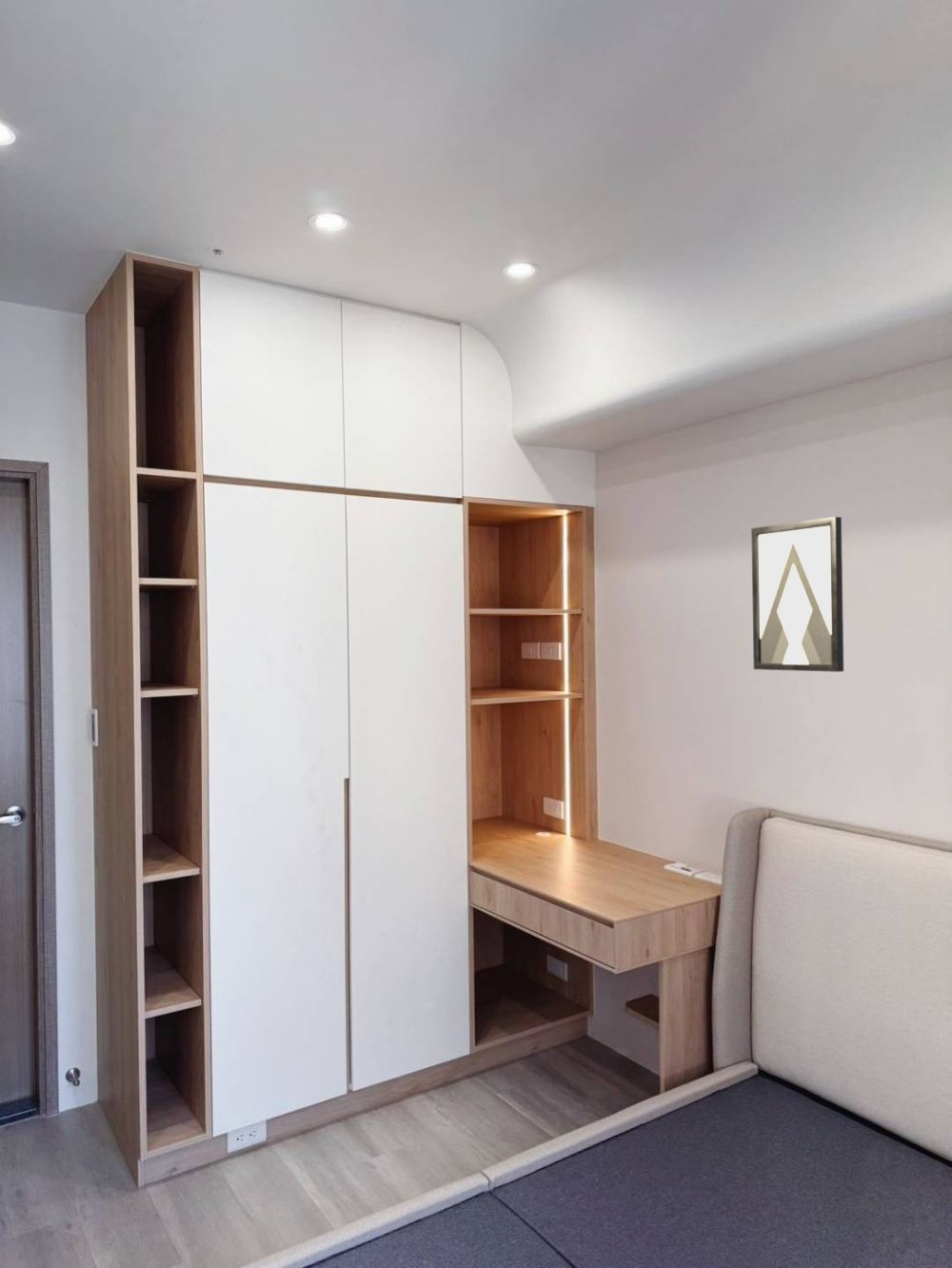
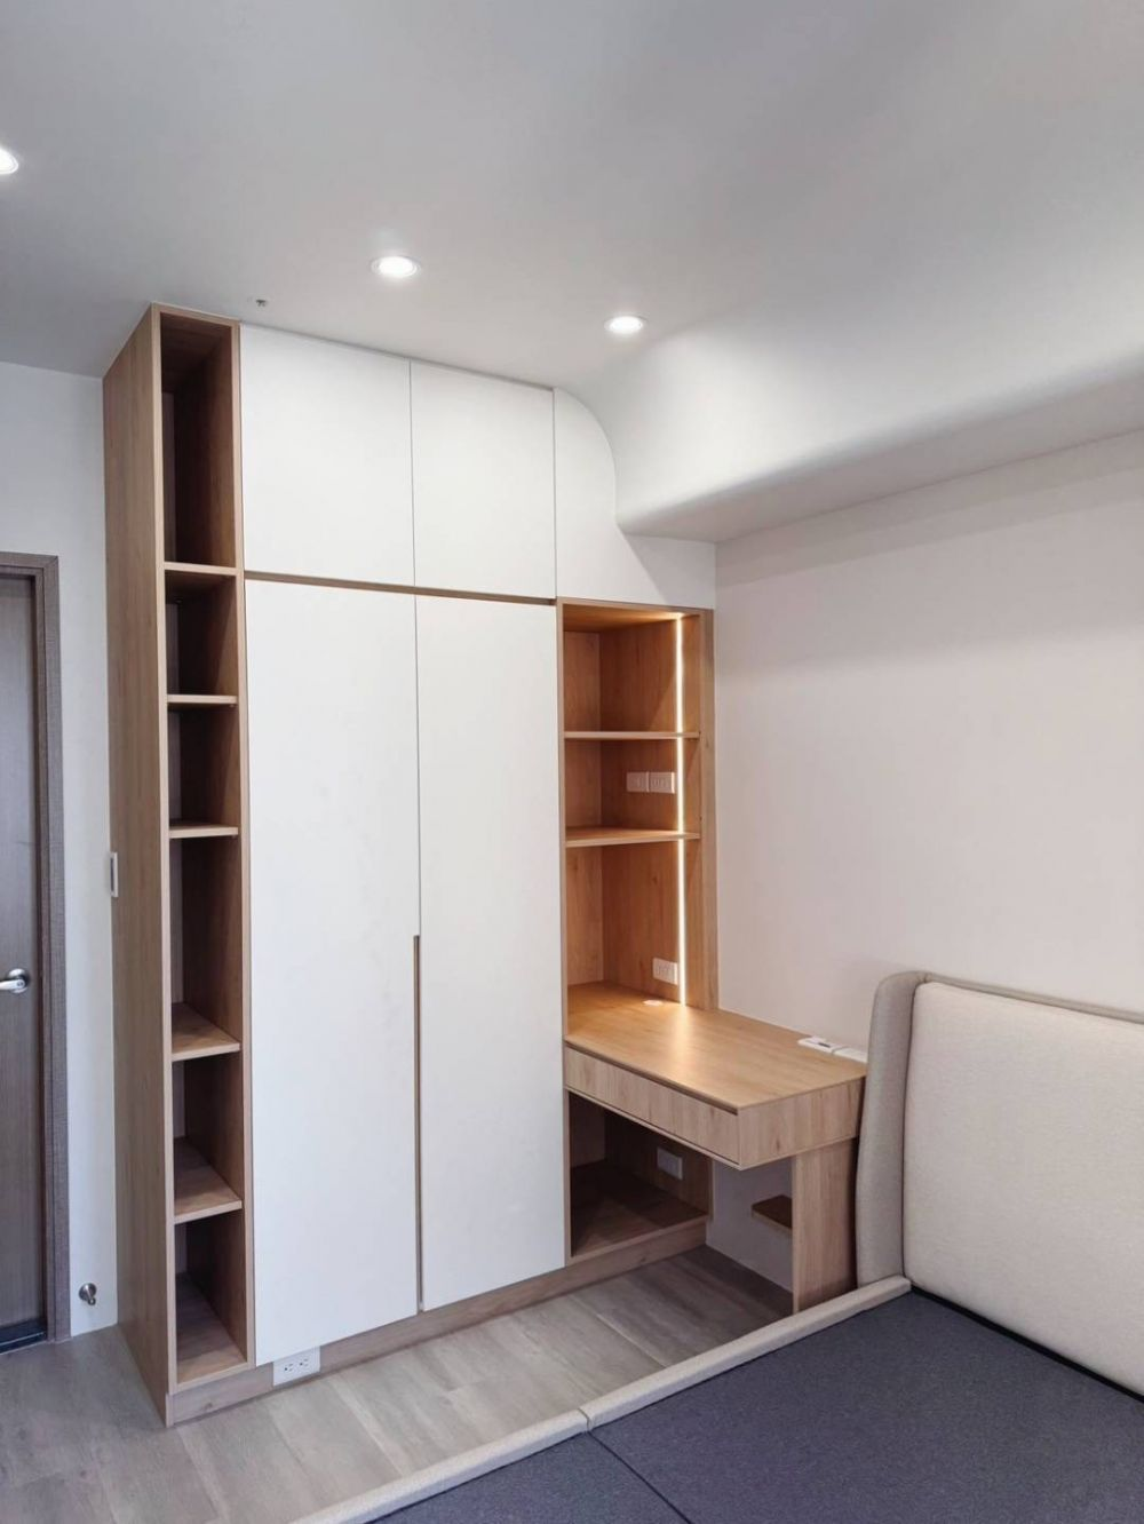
- wall art [750,516,844,673]
